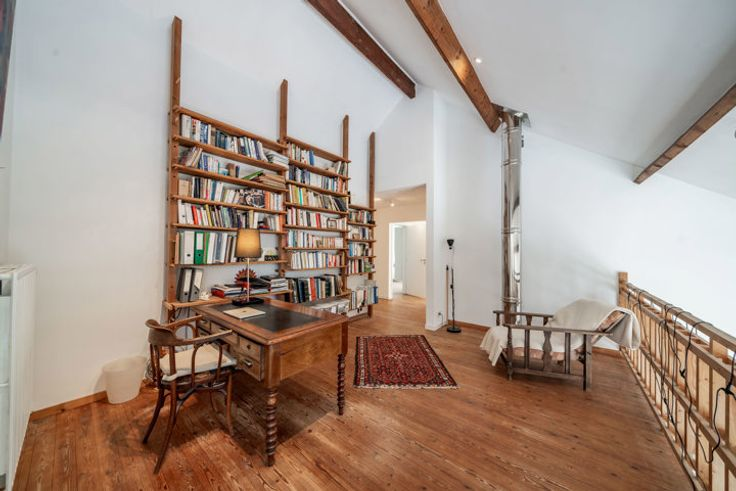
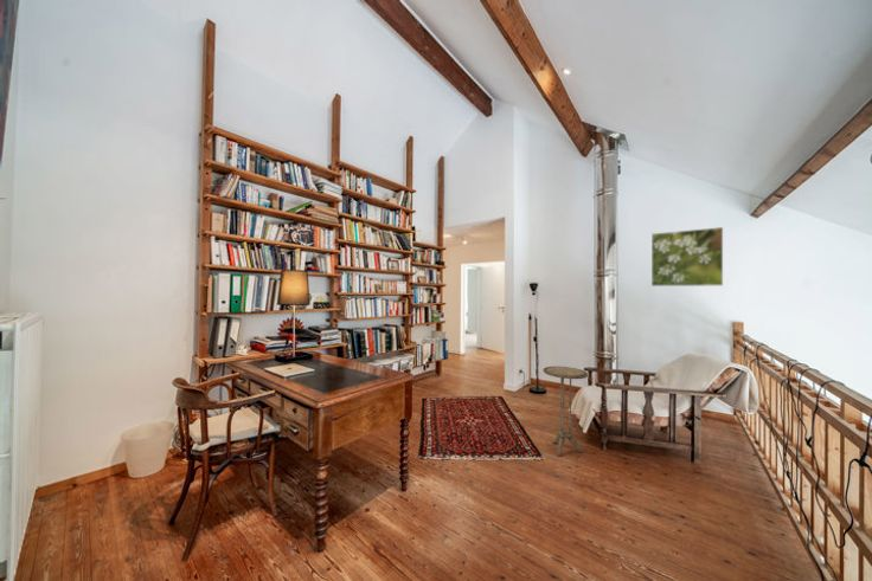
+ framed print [650,226,724,288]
+ side table [541,366,590,458]
